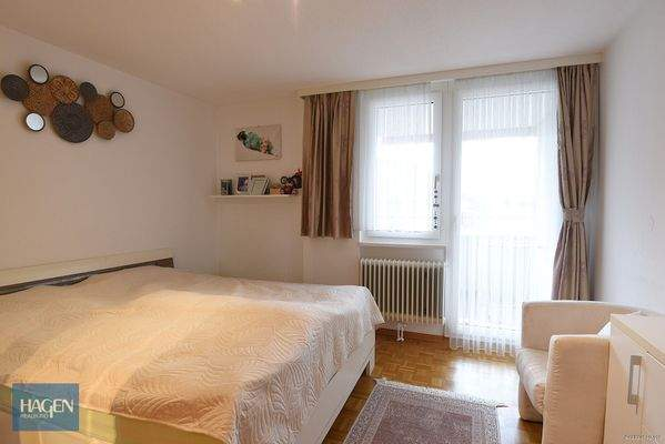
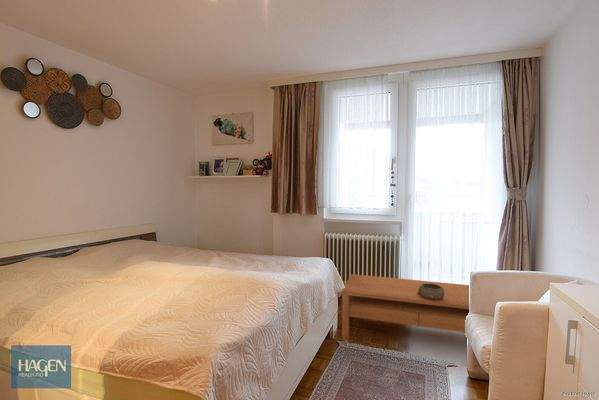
+ decorative bowl [417,283,444,301]
+ coffee table [341,273,470,341]
